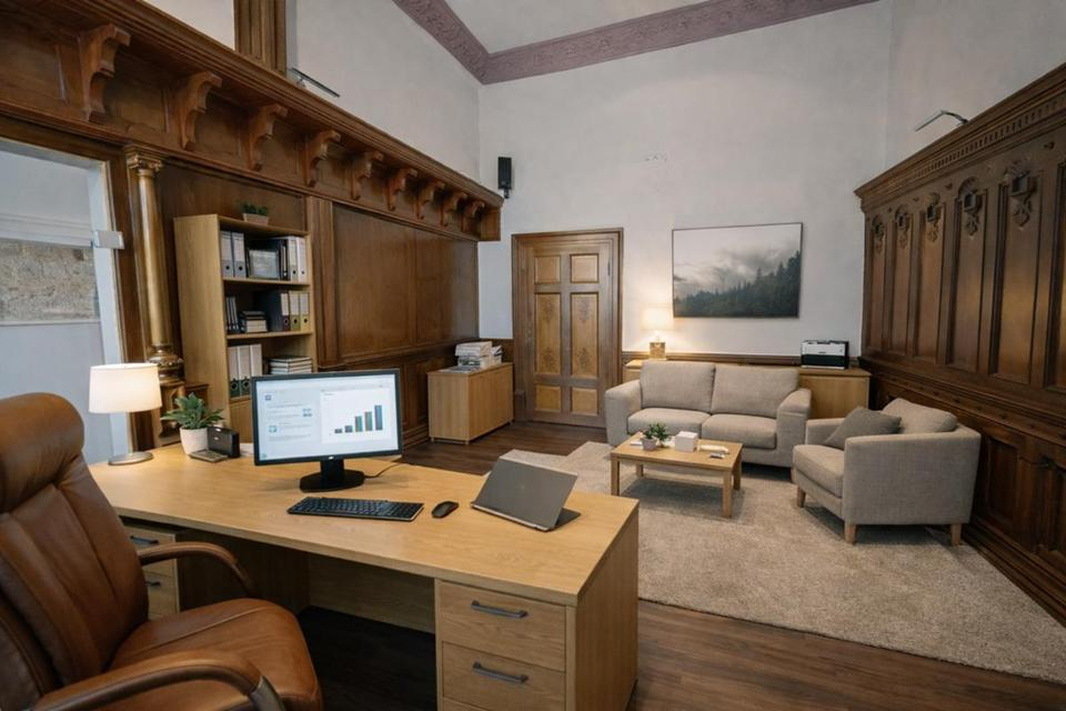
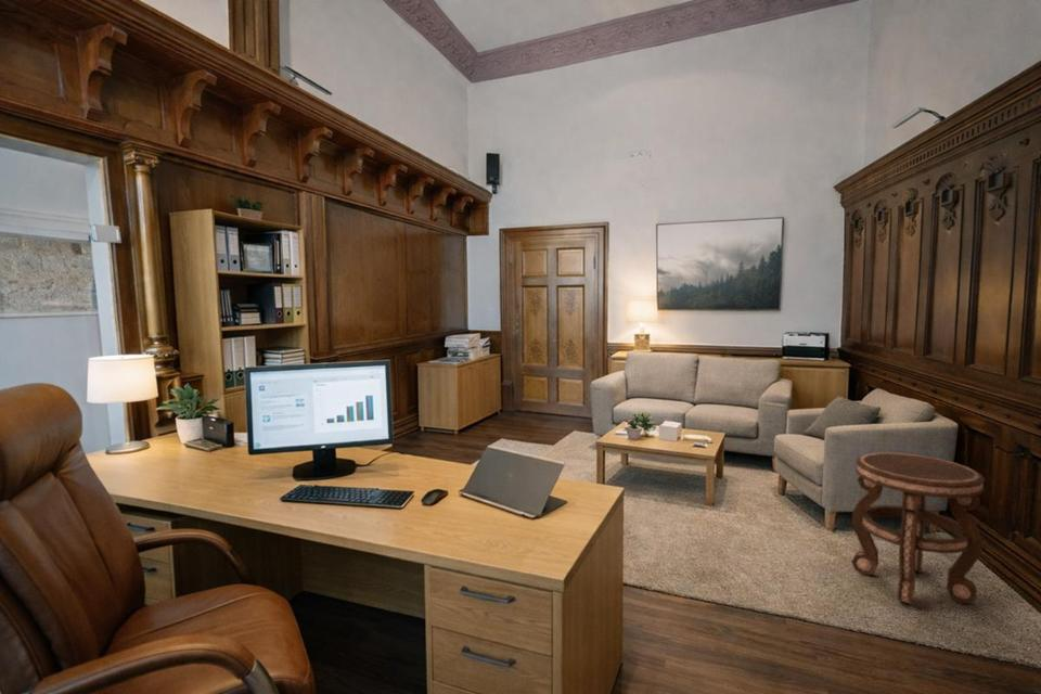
+ side table [850,452,986,606]
